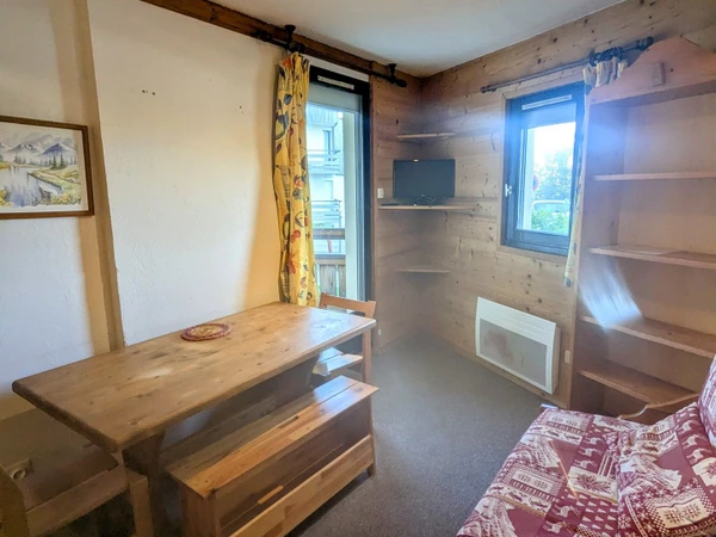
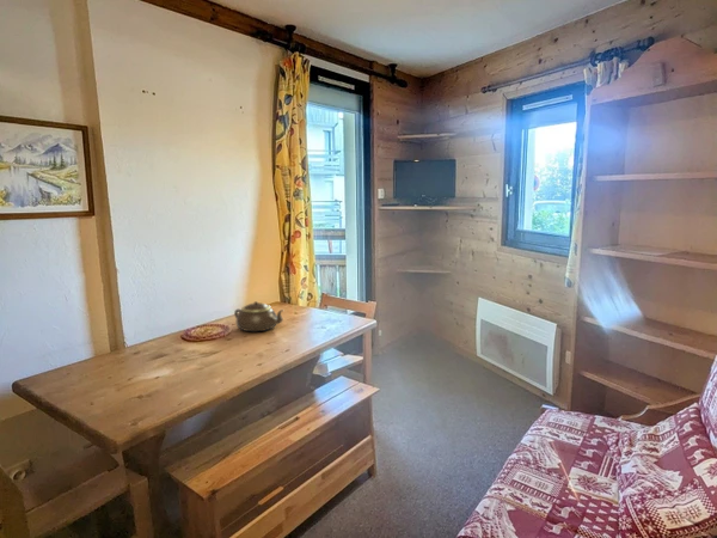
+ teapot [233,300,284,332]
